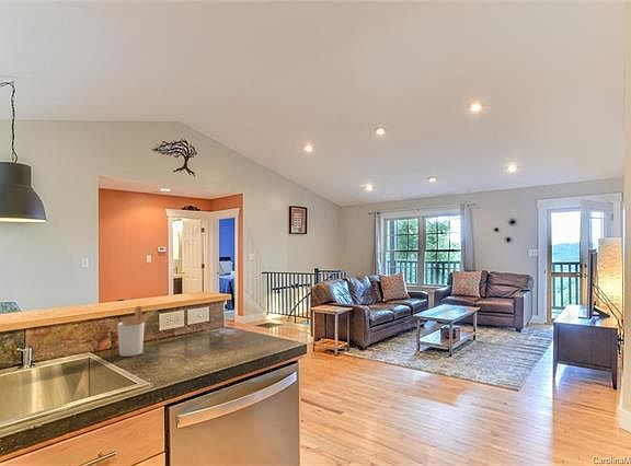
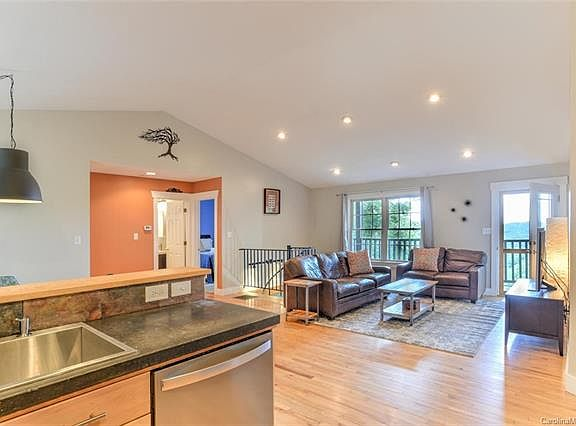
- utensil holder [116,305,159,358]
